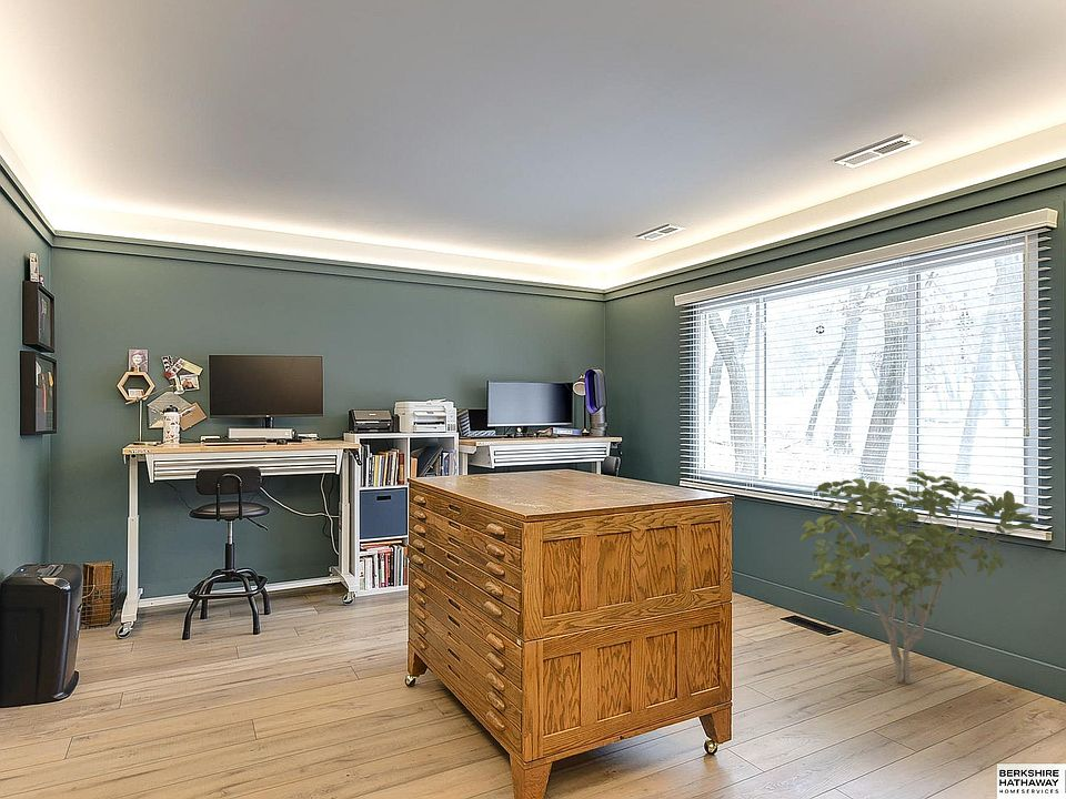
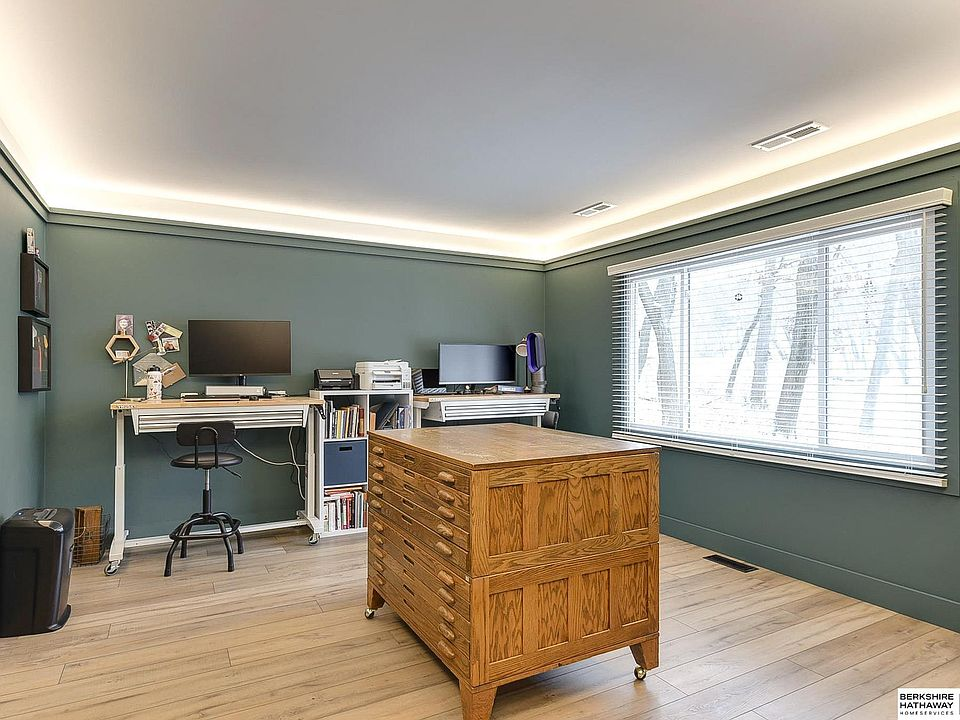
- shrub [800,471,1042,684]
